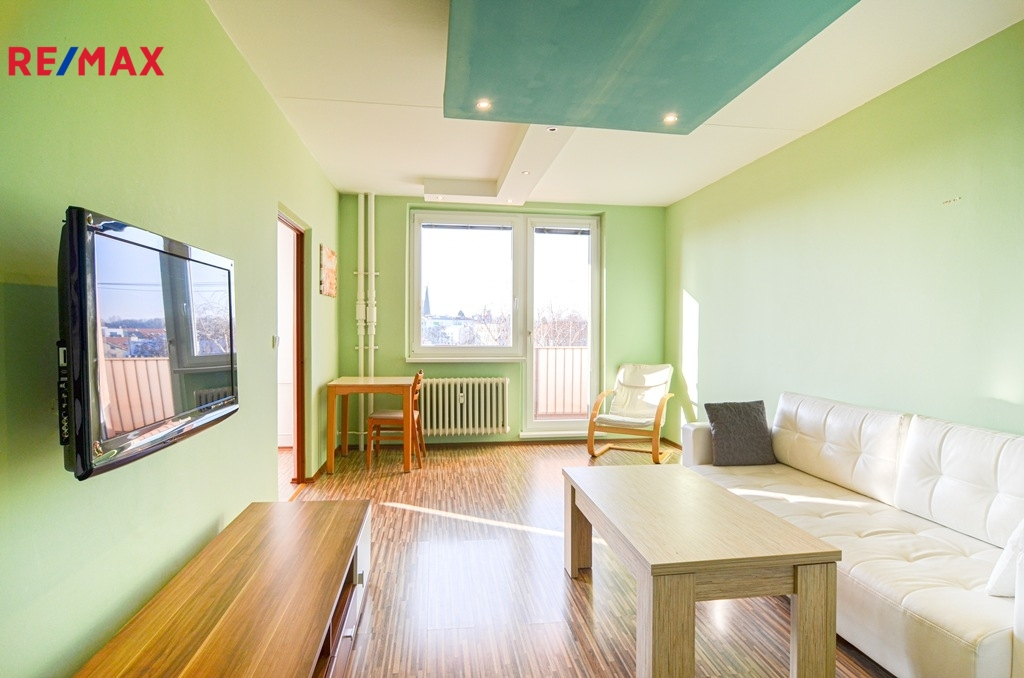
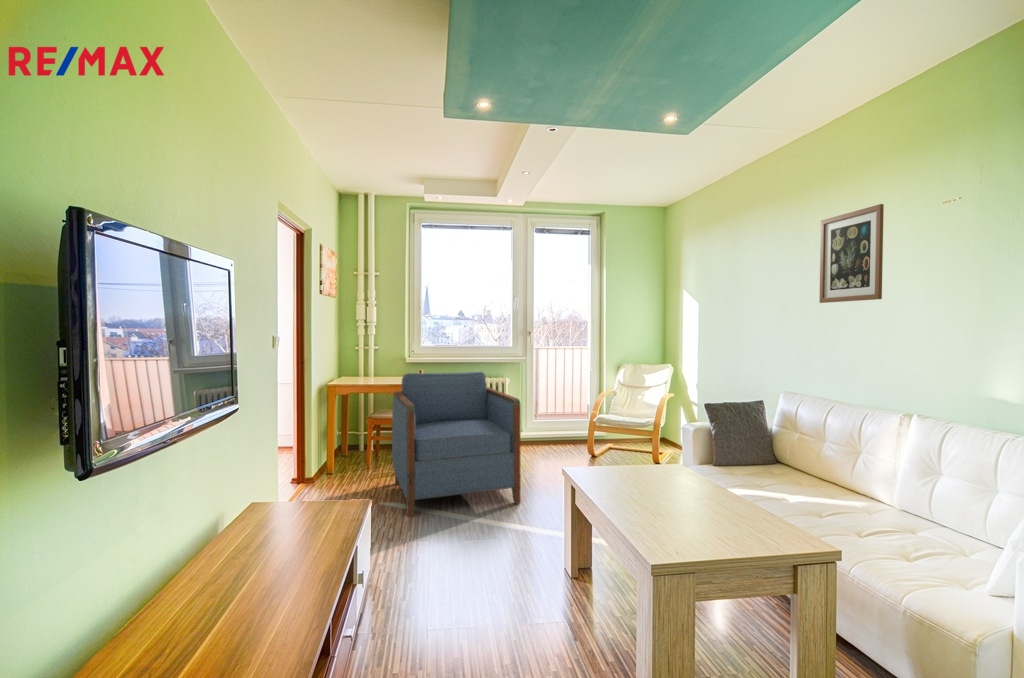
+ armchair [391,371,522,518]
+ wall art [818,203,885,304]
